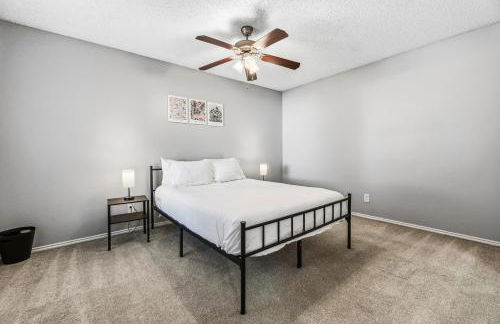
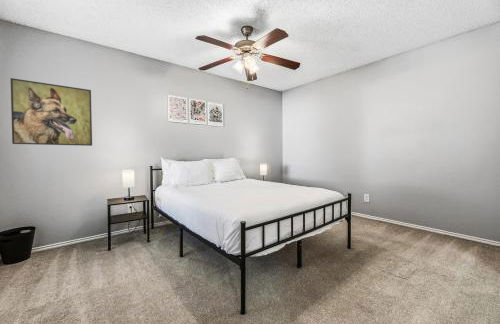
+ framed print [9,77,93,147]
